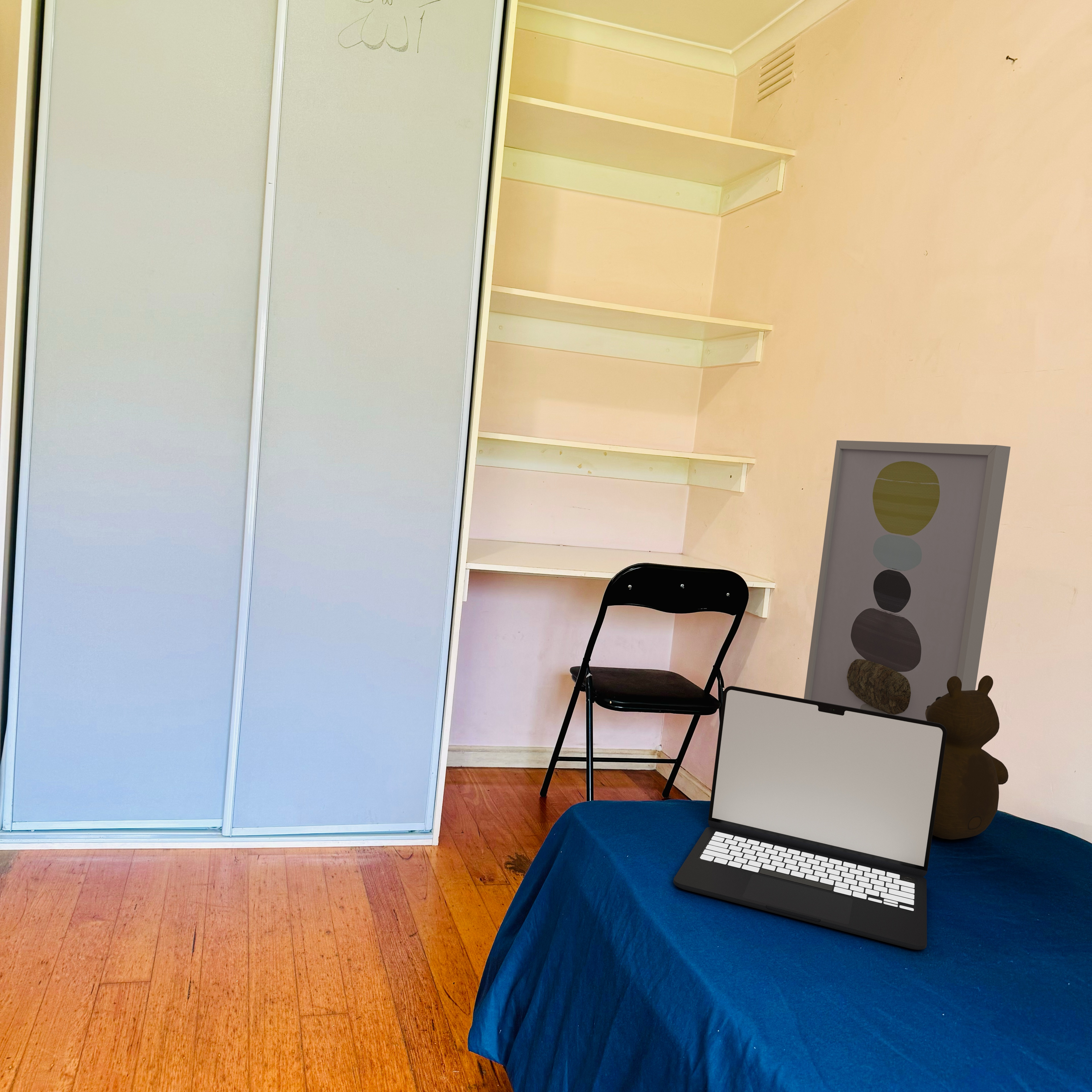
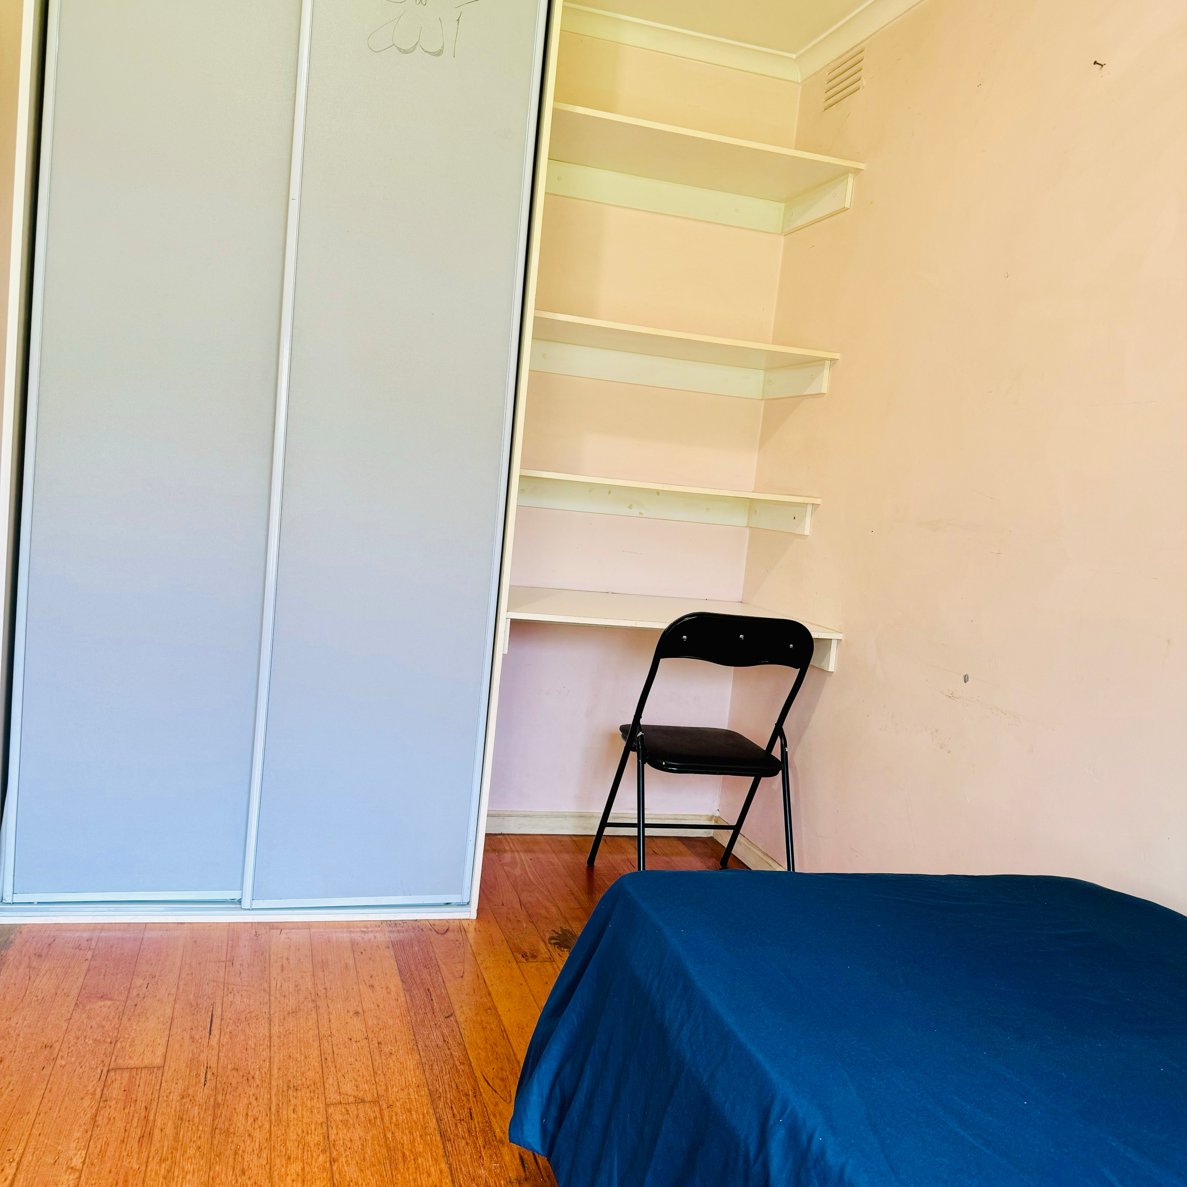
- wall art [804,440,1011,721]
- laptop [673,686,947,950]
- teddy bear [925,675,1009,840]
